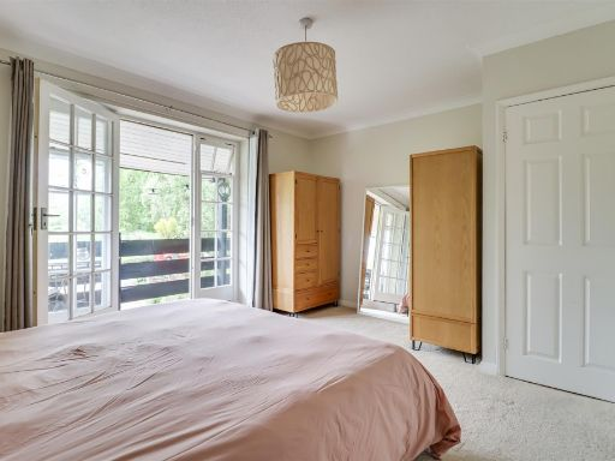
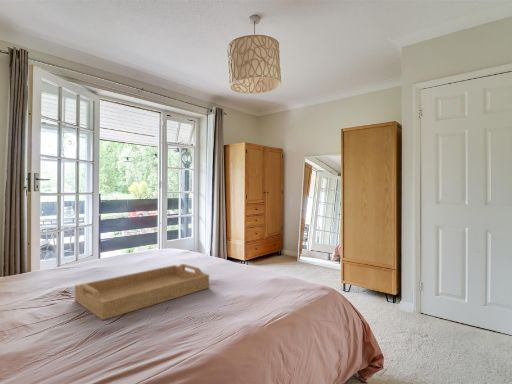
+ serving tray [74,263,210,321]
